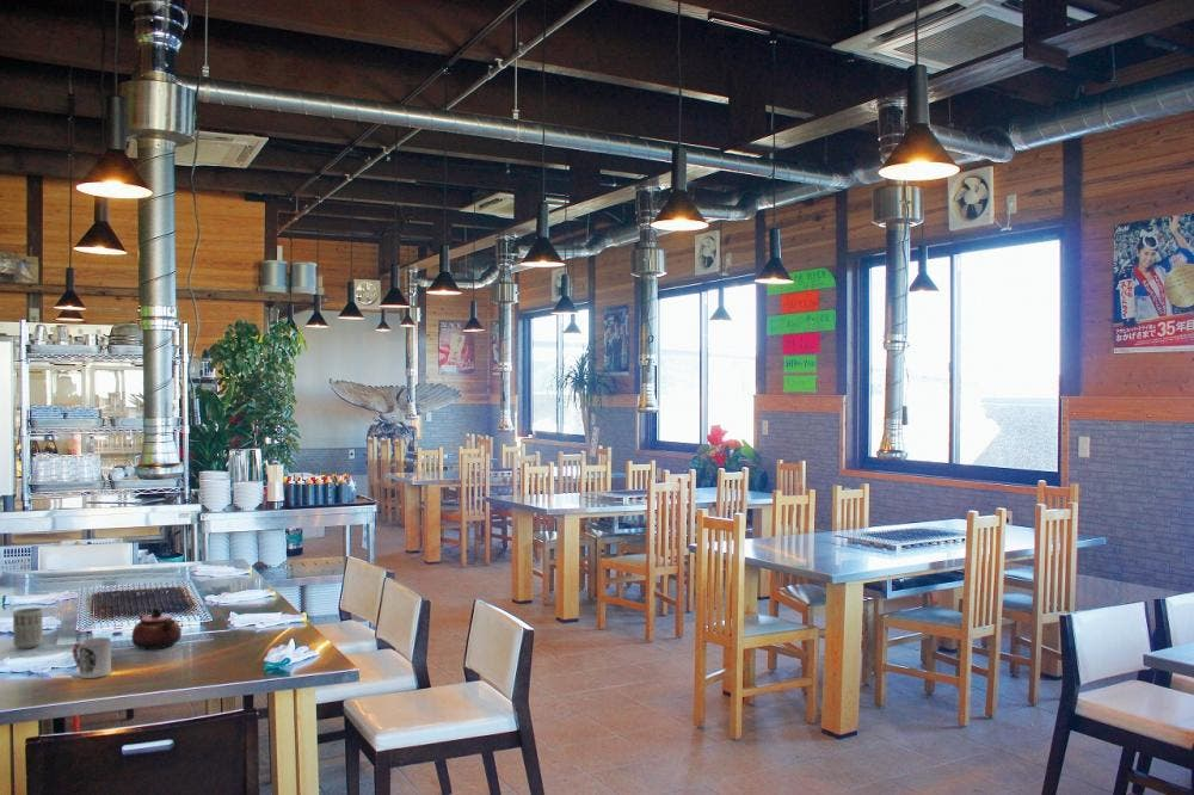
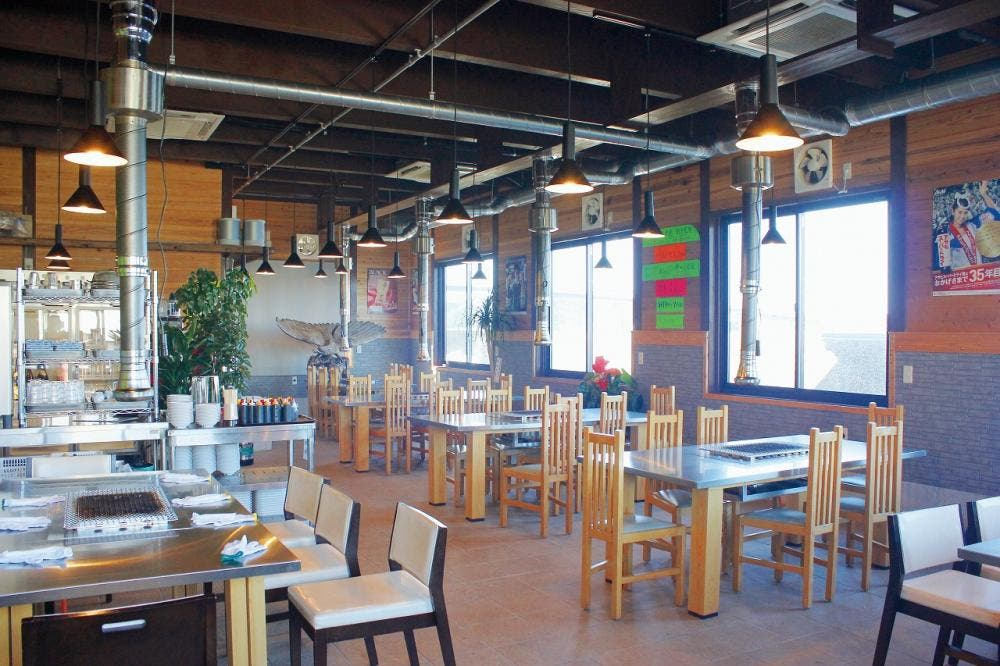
- cup [72,636,112,679]
- teapot [130,606,183,651]
- cup [12,606,44,649]
